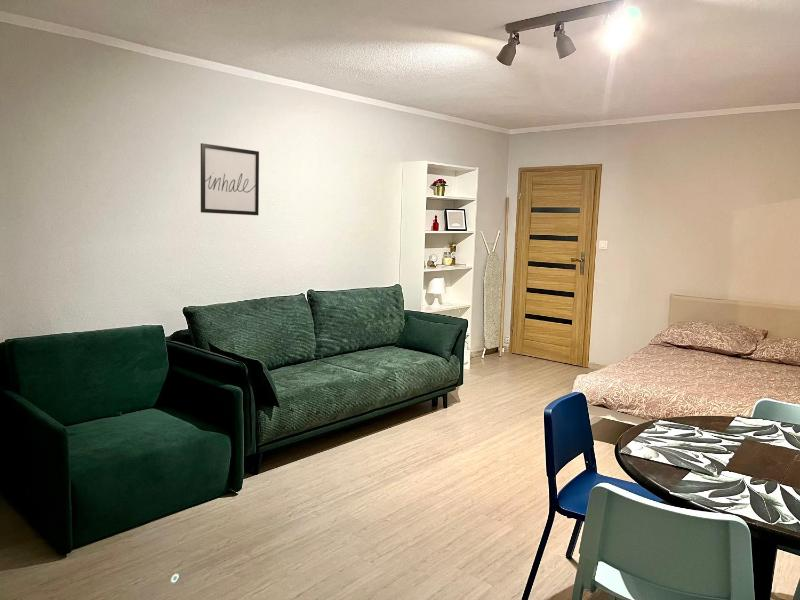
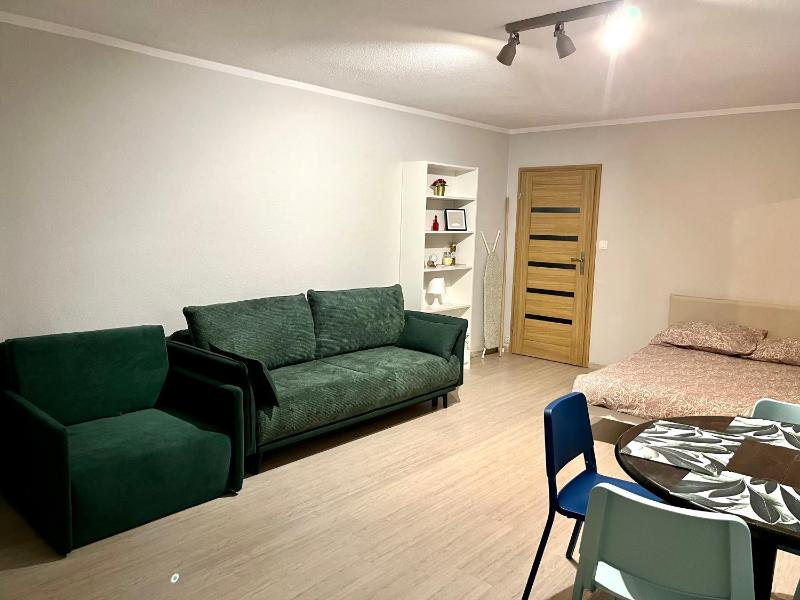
- wall art [200,142,260,216]
